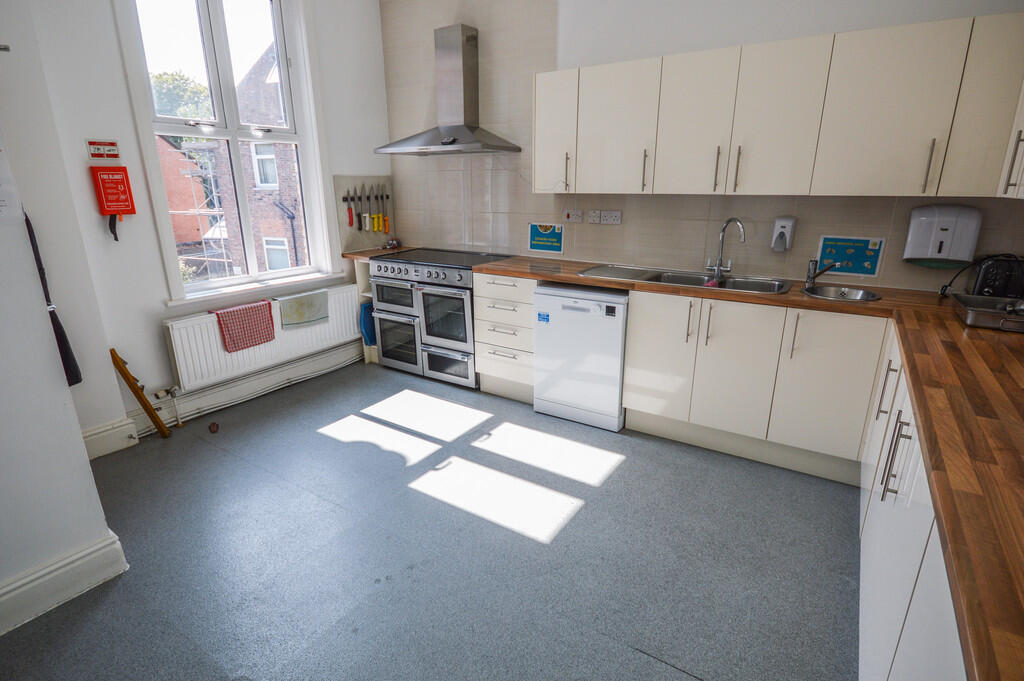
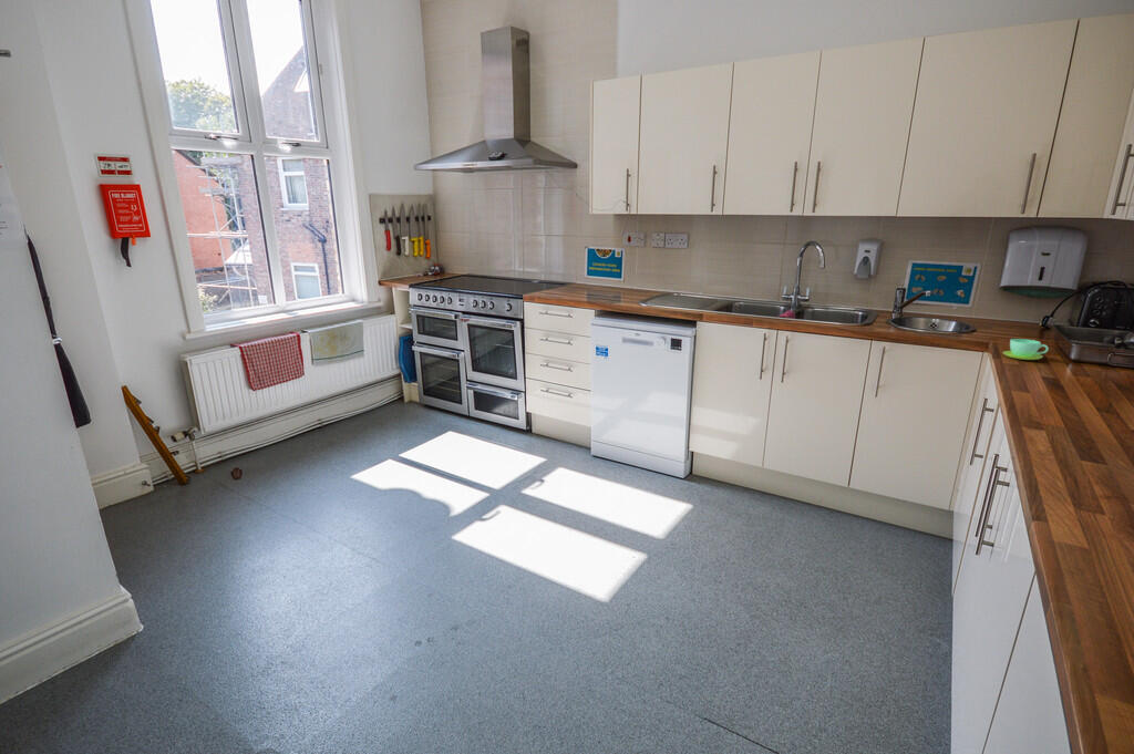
+ cup [1002,338,1050,361]
